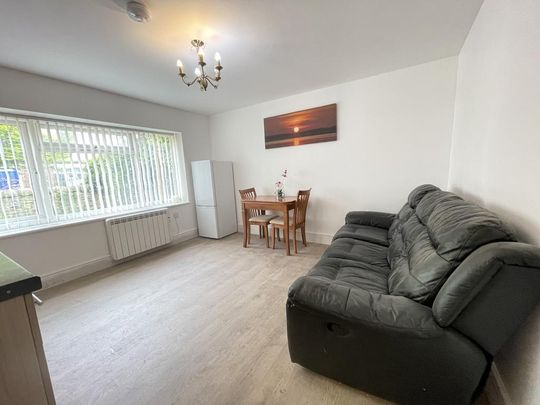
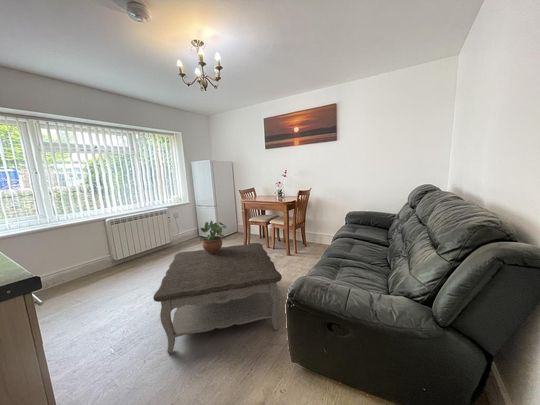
+ coffee table [152,242,283,354]
+ potted plant [199,220,228,253]
